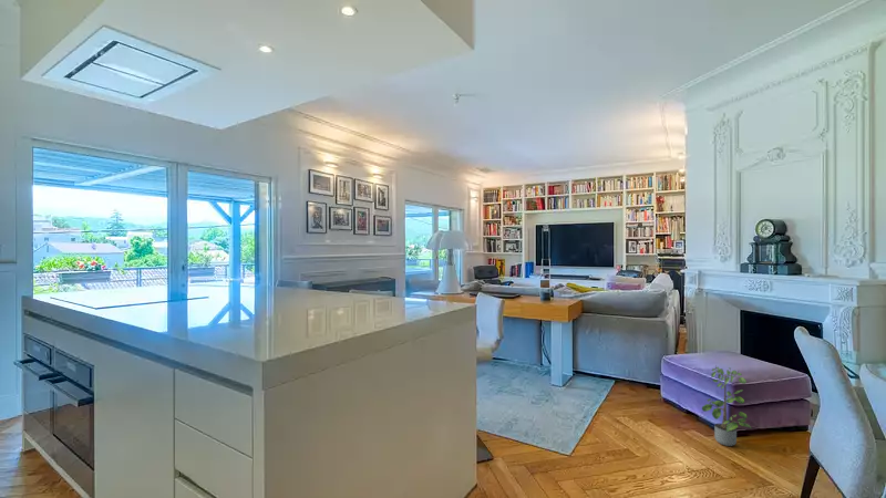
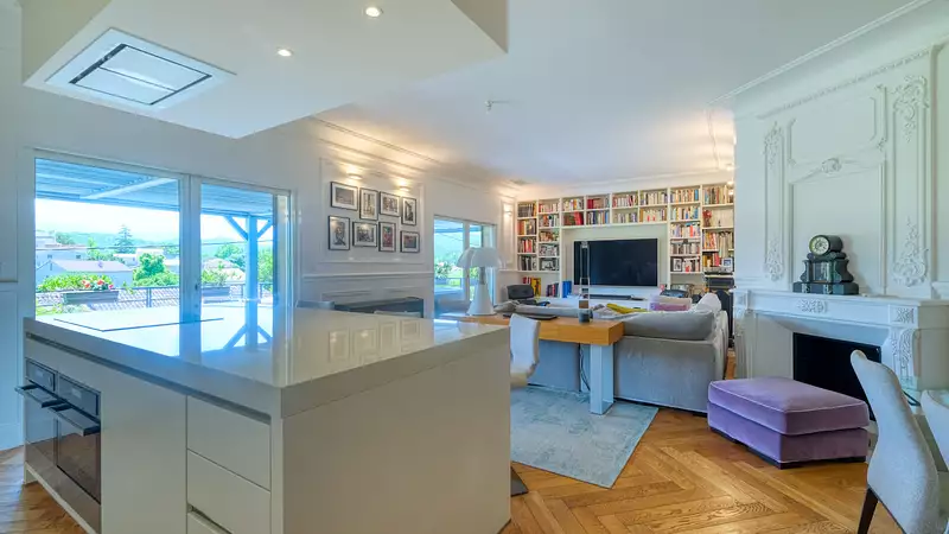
- potted plant [701,364,752,447]
